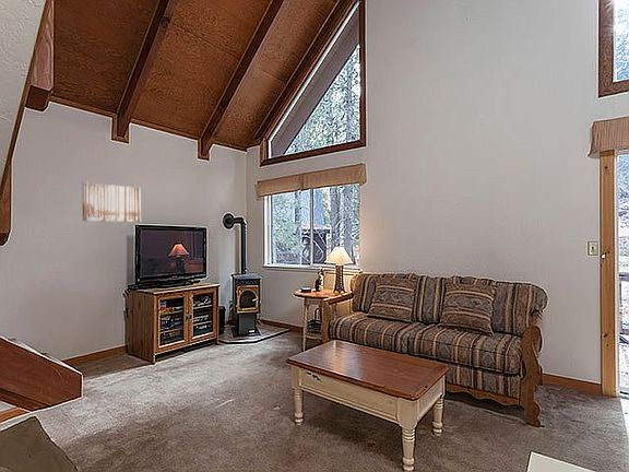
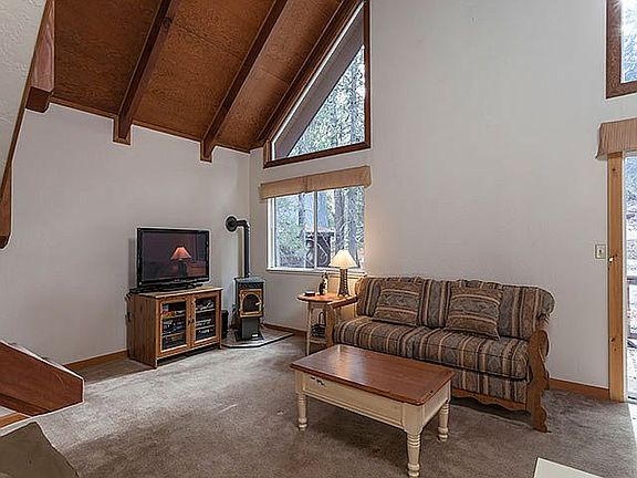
- wall art [81,181,142,223]
